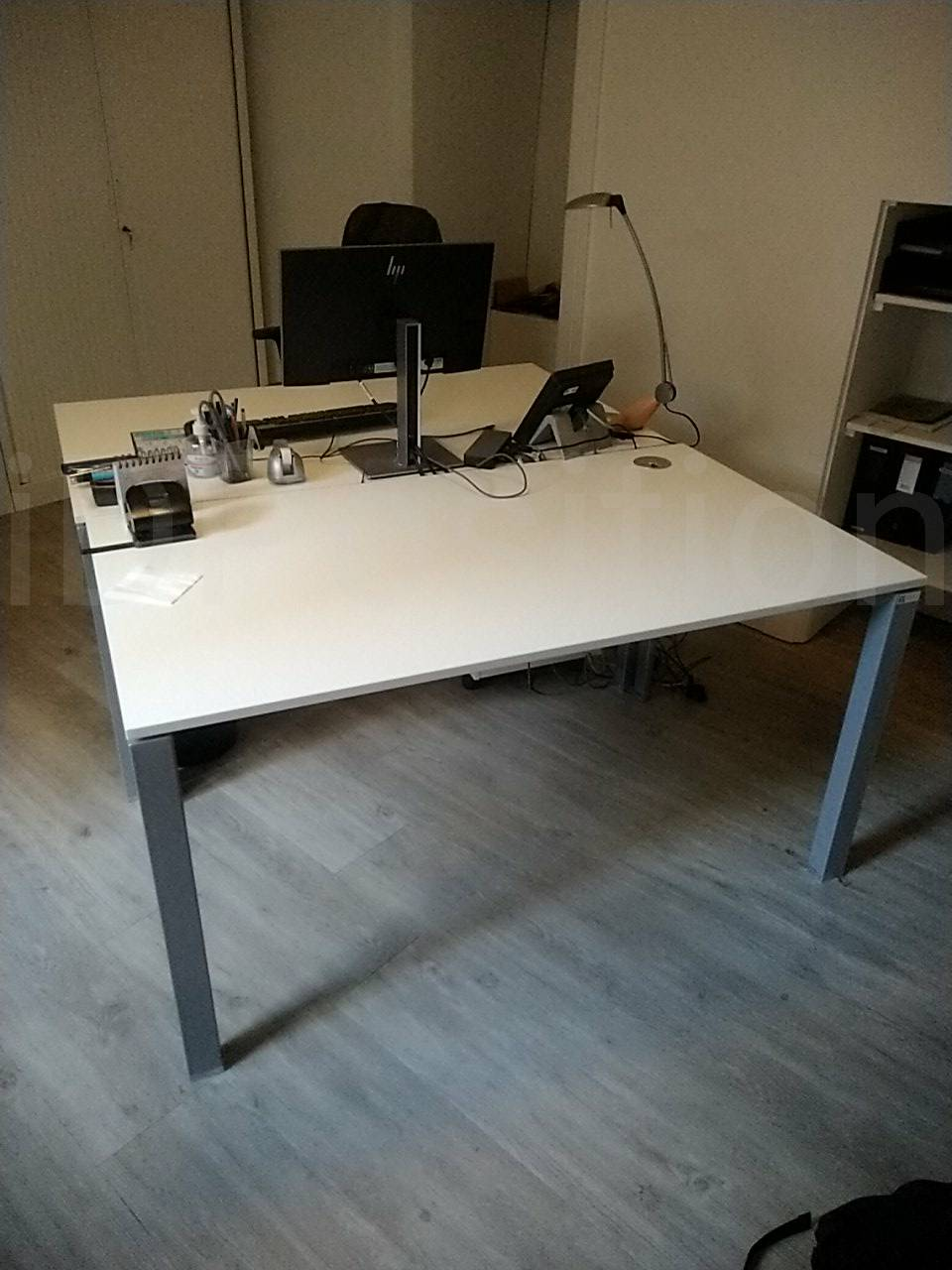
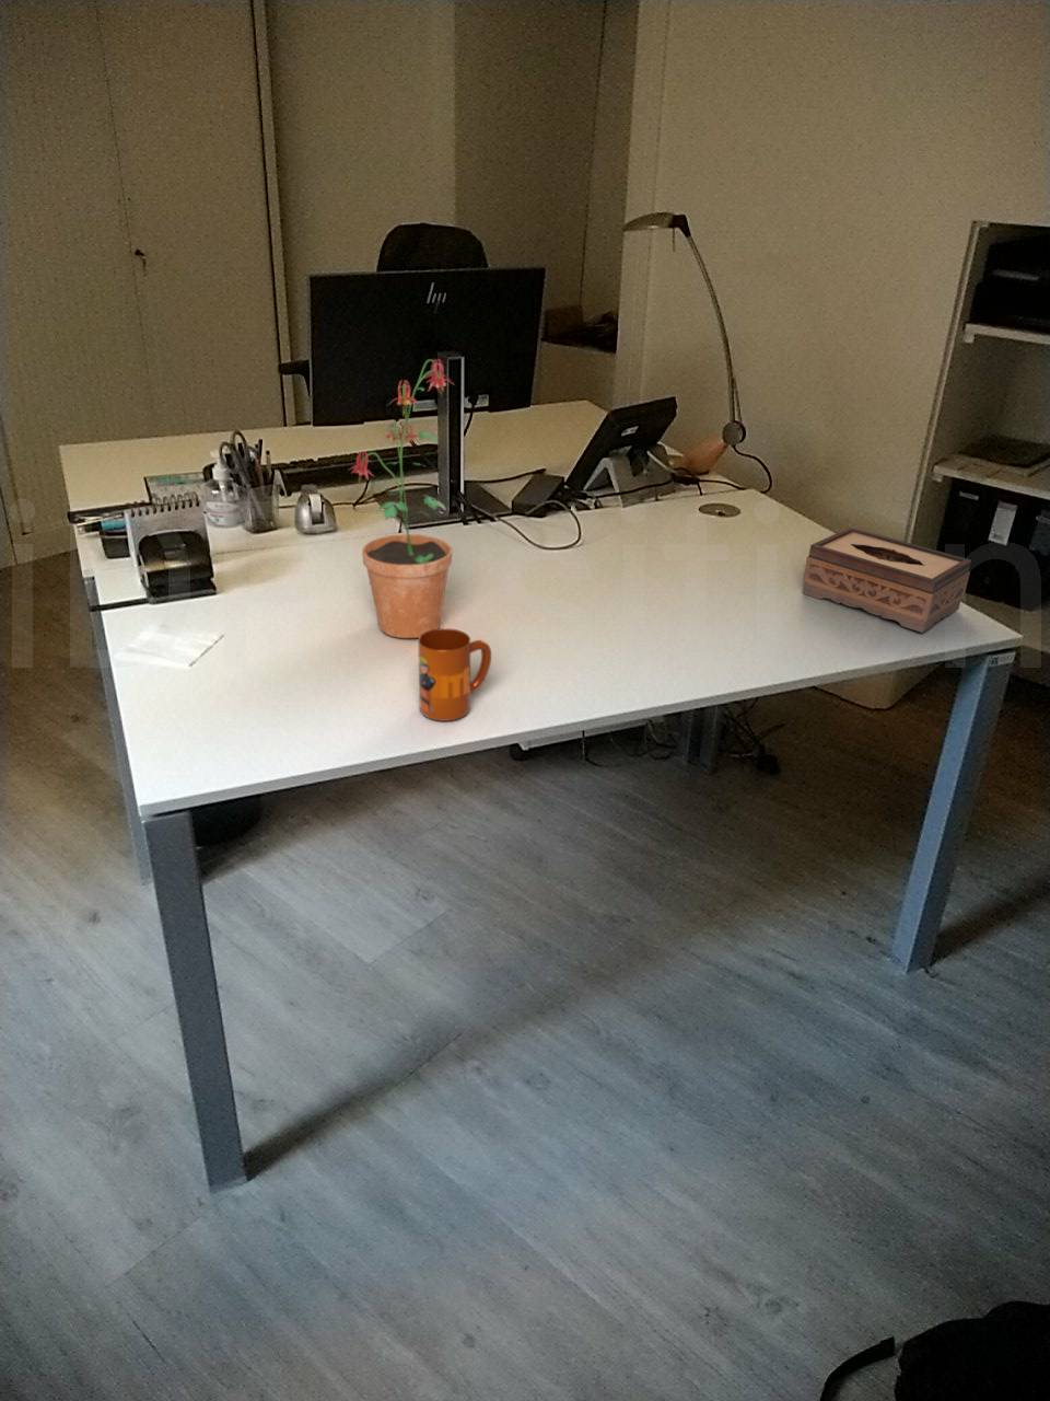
+ potted plant [349,357,454,639]
+ tissue box [802,526,973,633]
+ mug [417,628,492,723]
